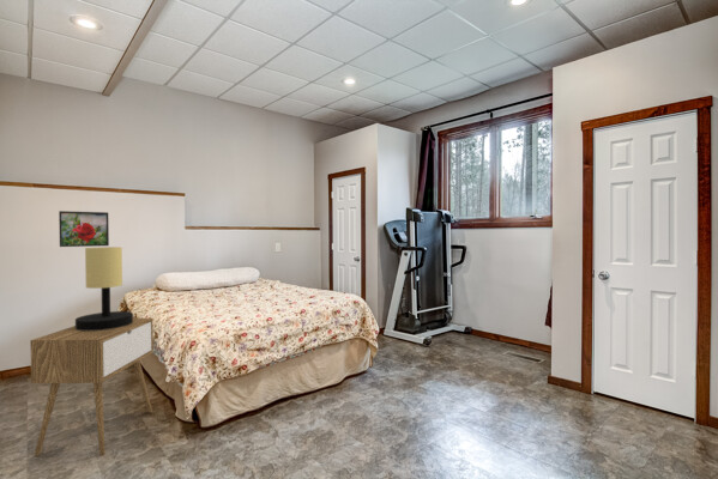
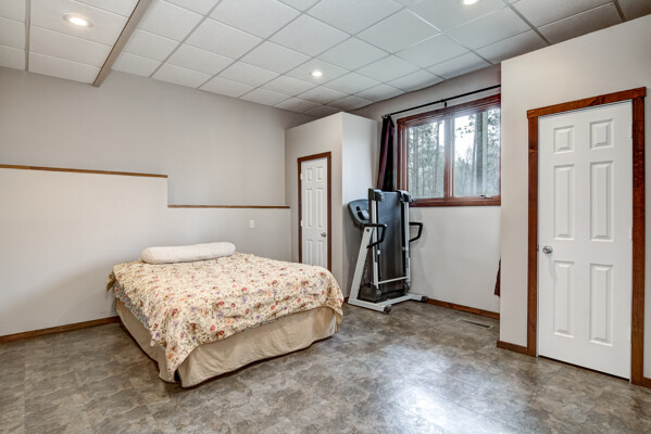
- table lamp [74,245,134,331]
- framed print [58,210,110,248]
- nightstand [29,317,155,457]
